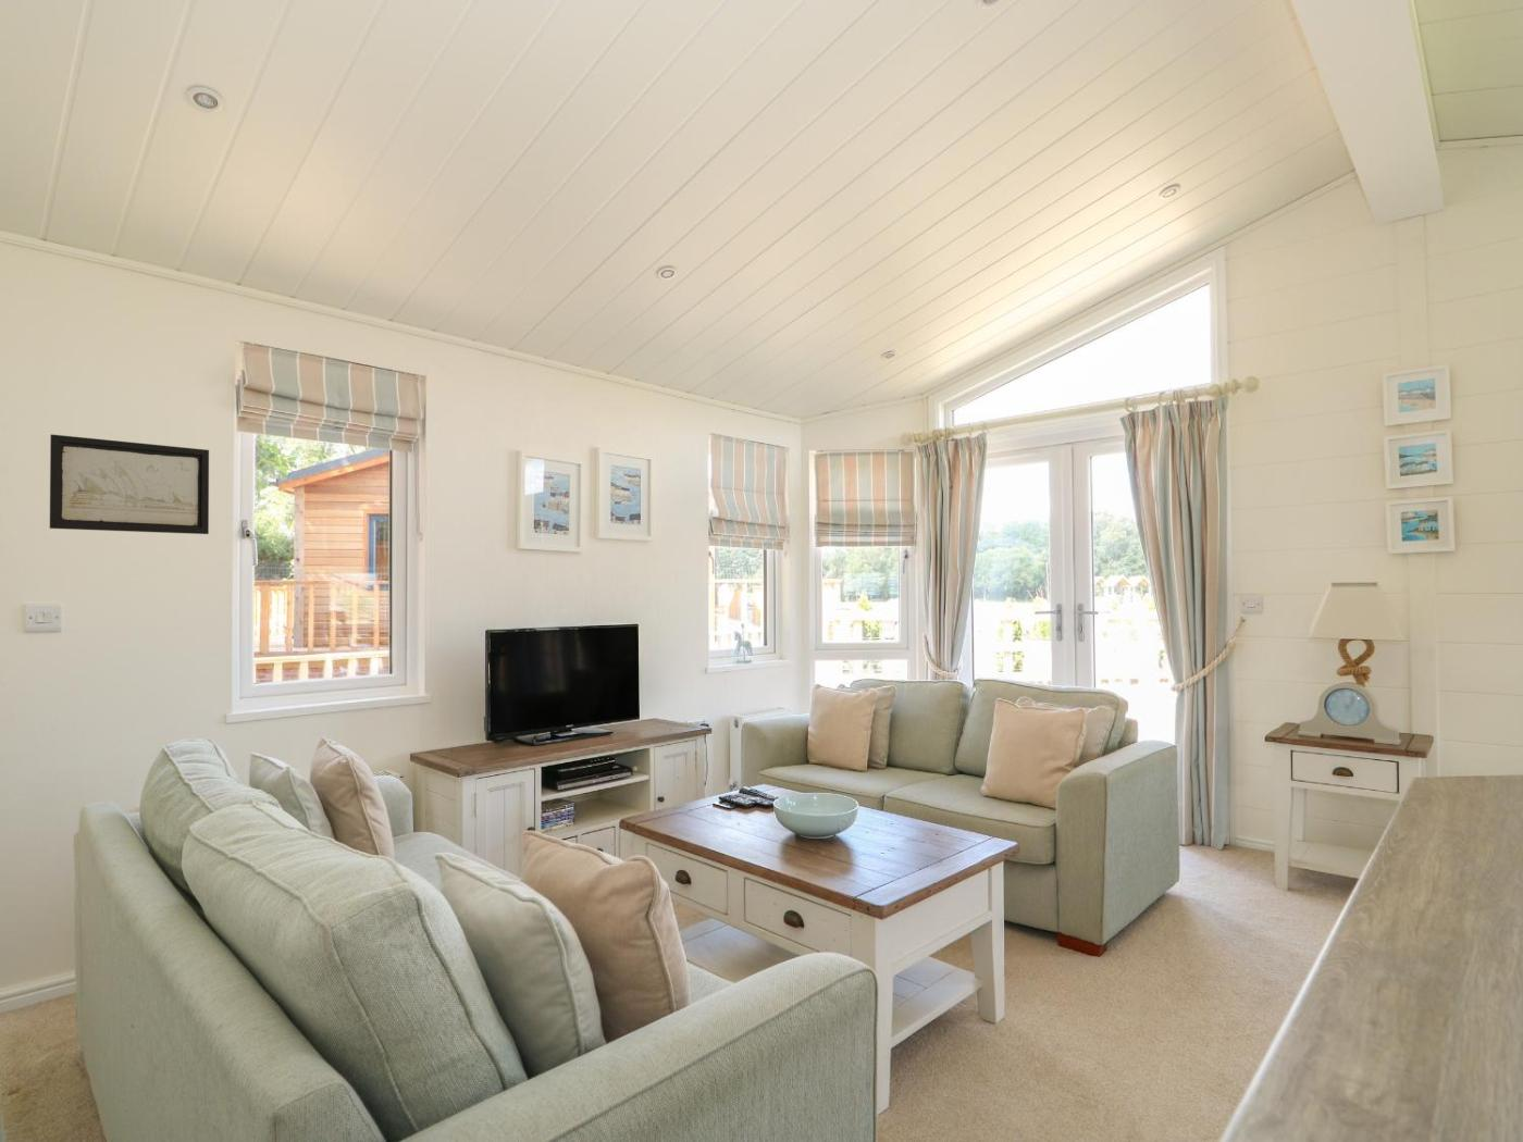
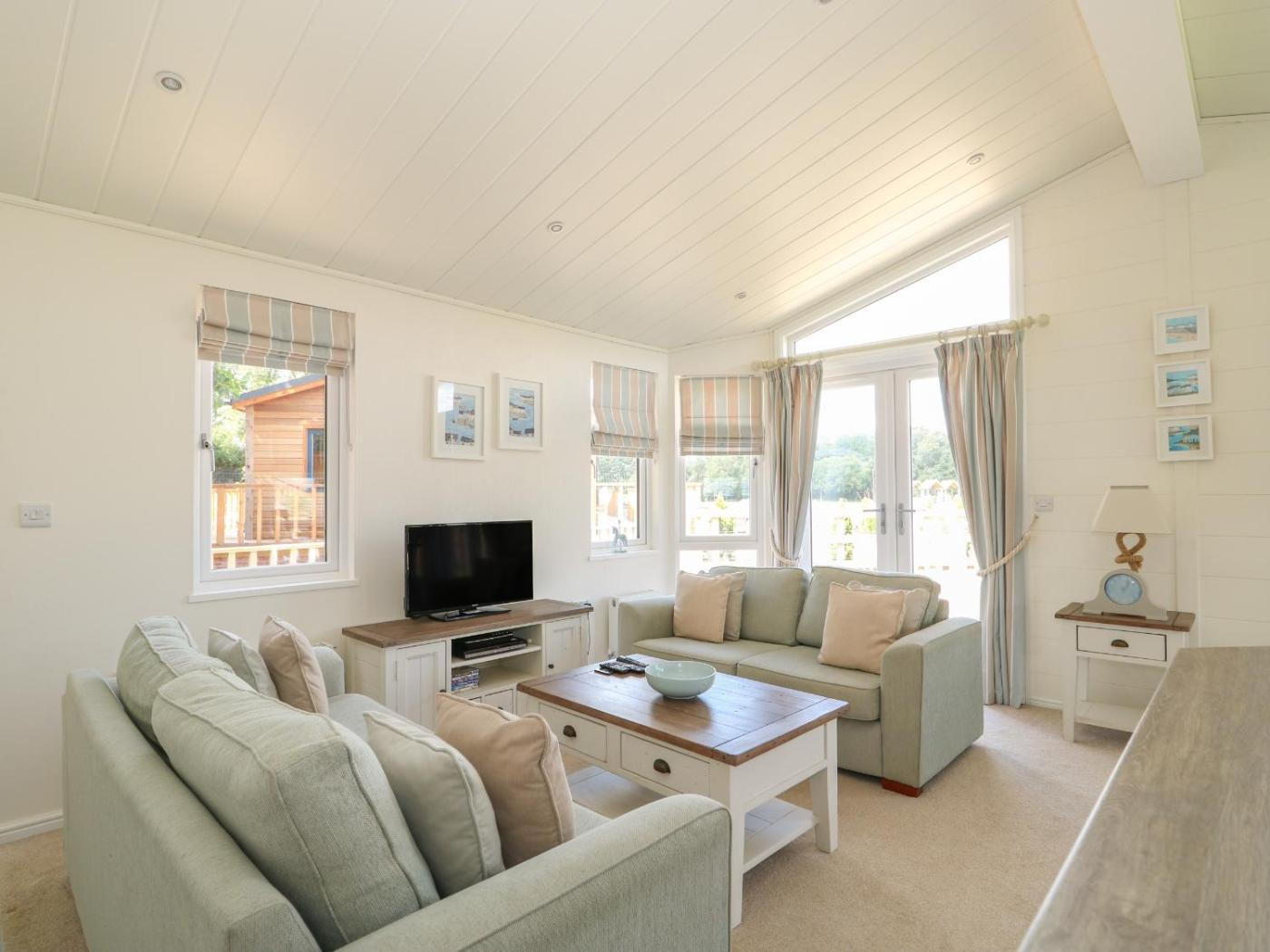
- wall art [49,433,210,535]
